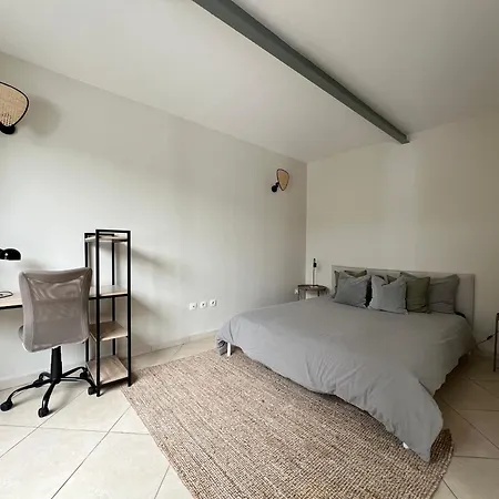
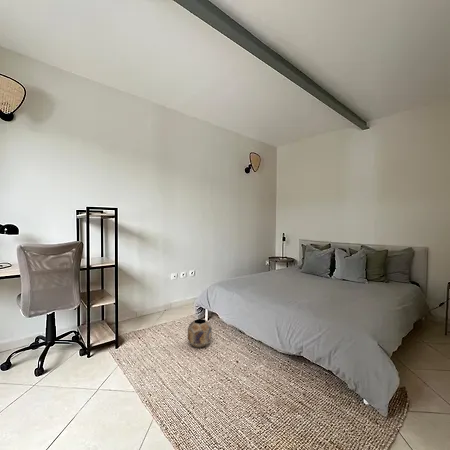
+ planter [187,318,213,349]
